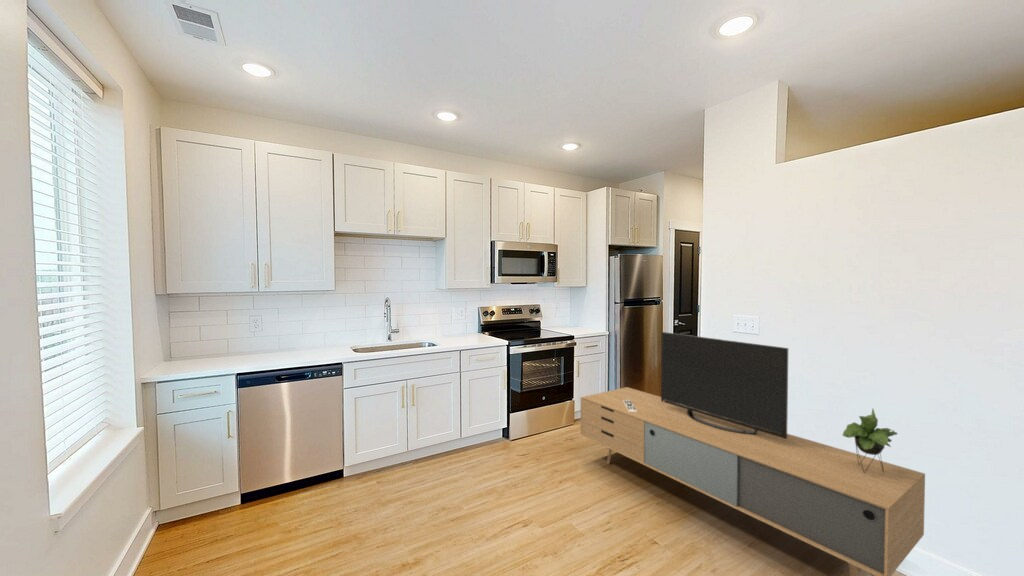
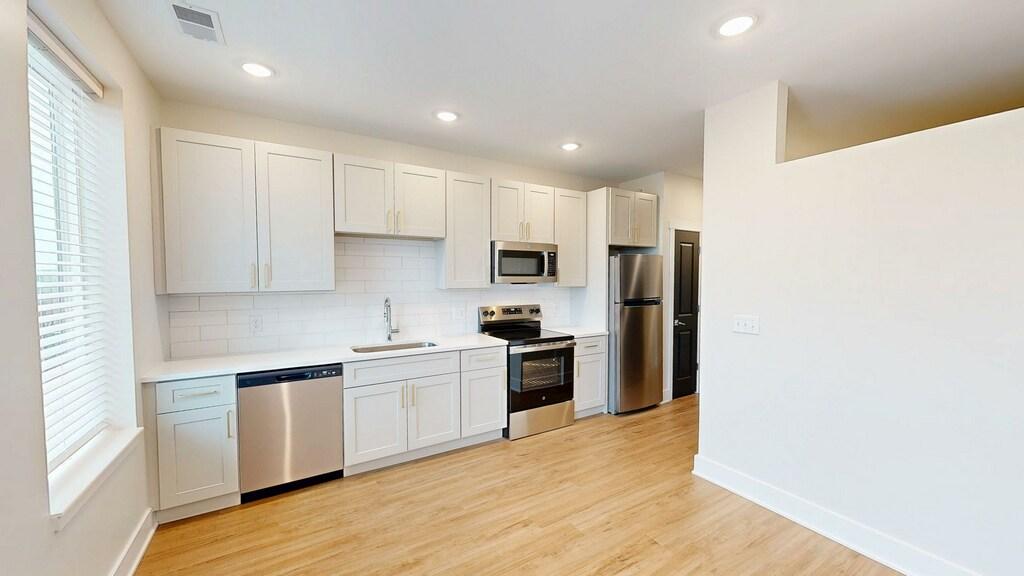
- media console [579,331,926,576]
